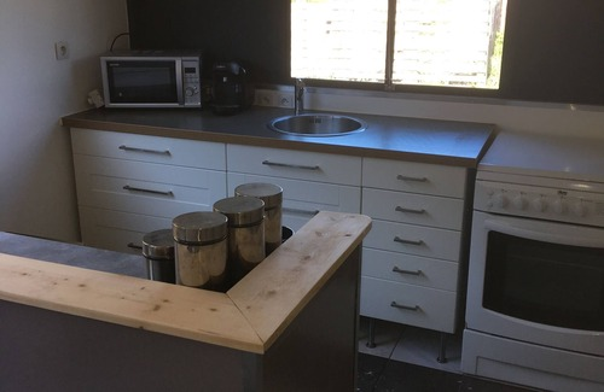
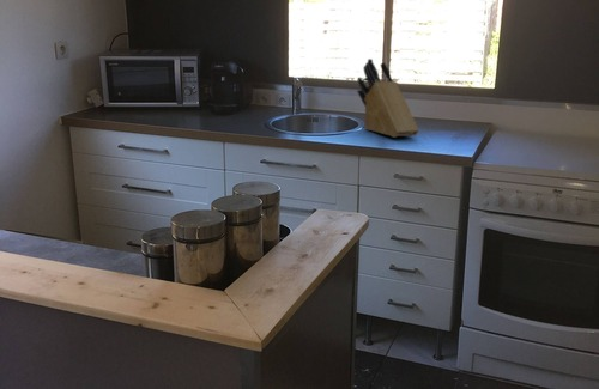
+ knife block [356,57,420,139]
